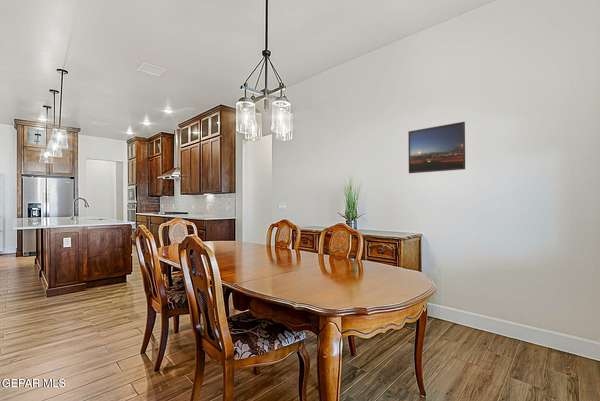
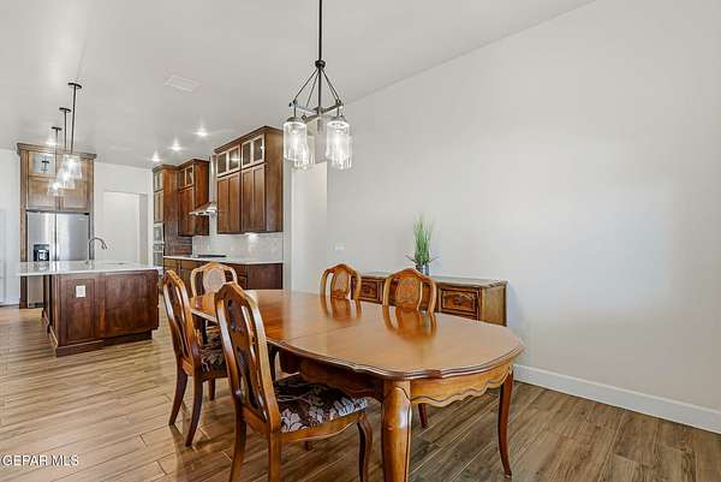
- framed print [407,121,466,174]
